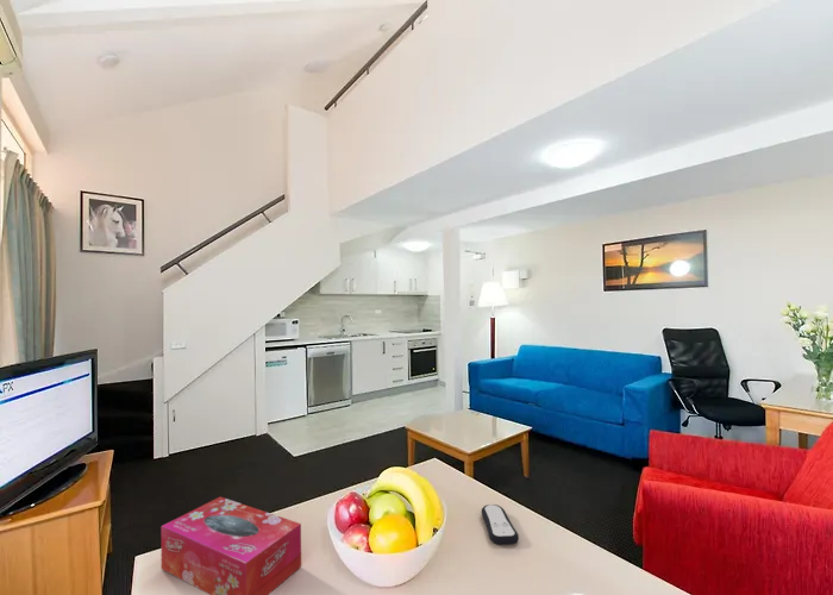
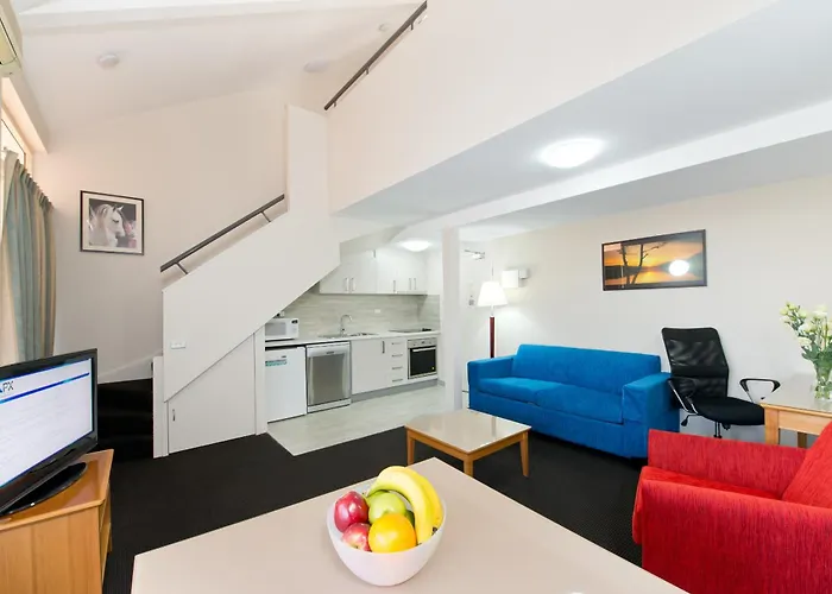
- tissue box [159,496,302,595]
- remote control [481,503,520,545]
